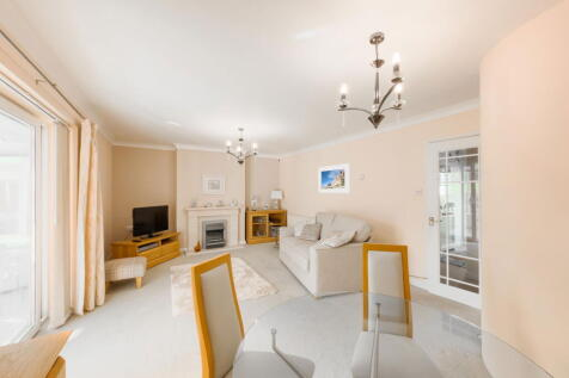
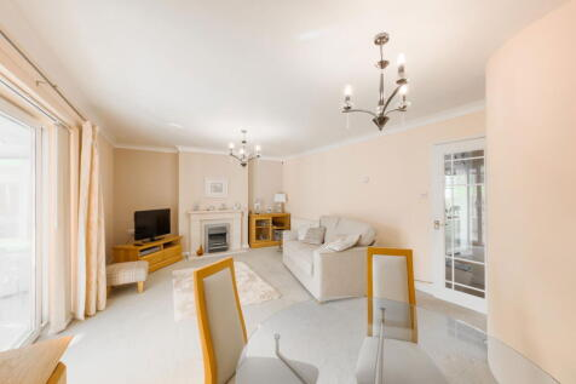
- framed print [317,162,350,194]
